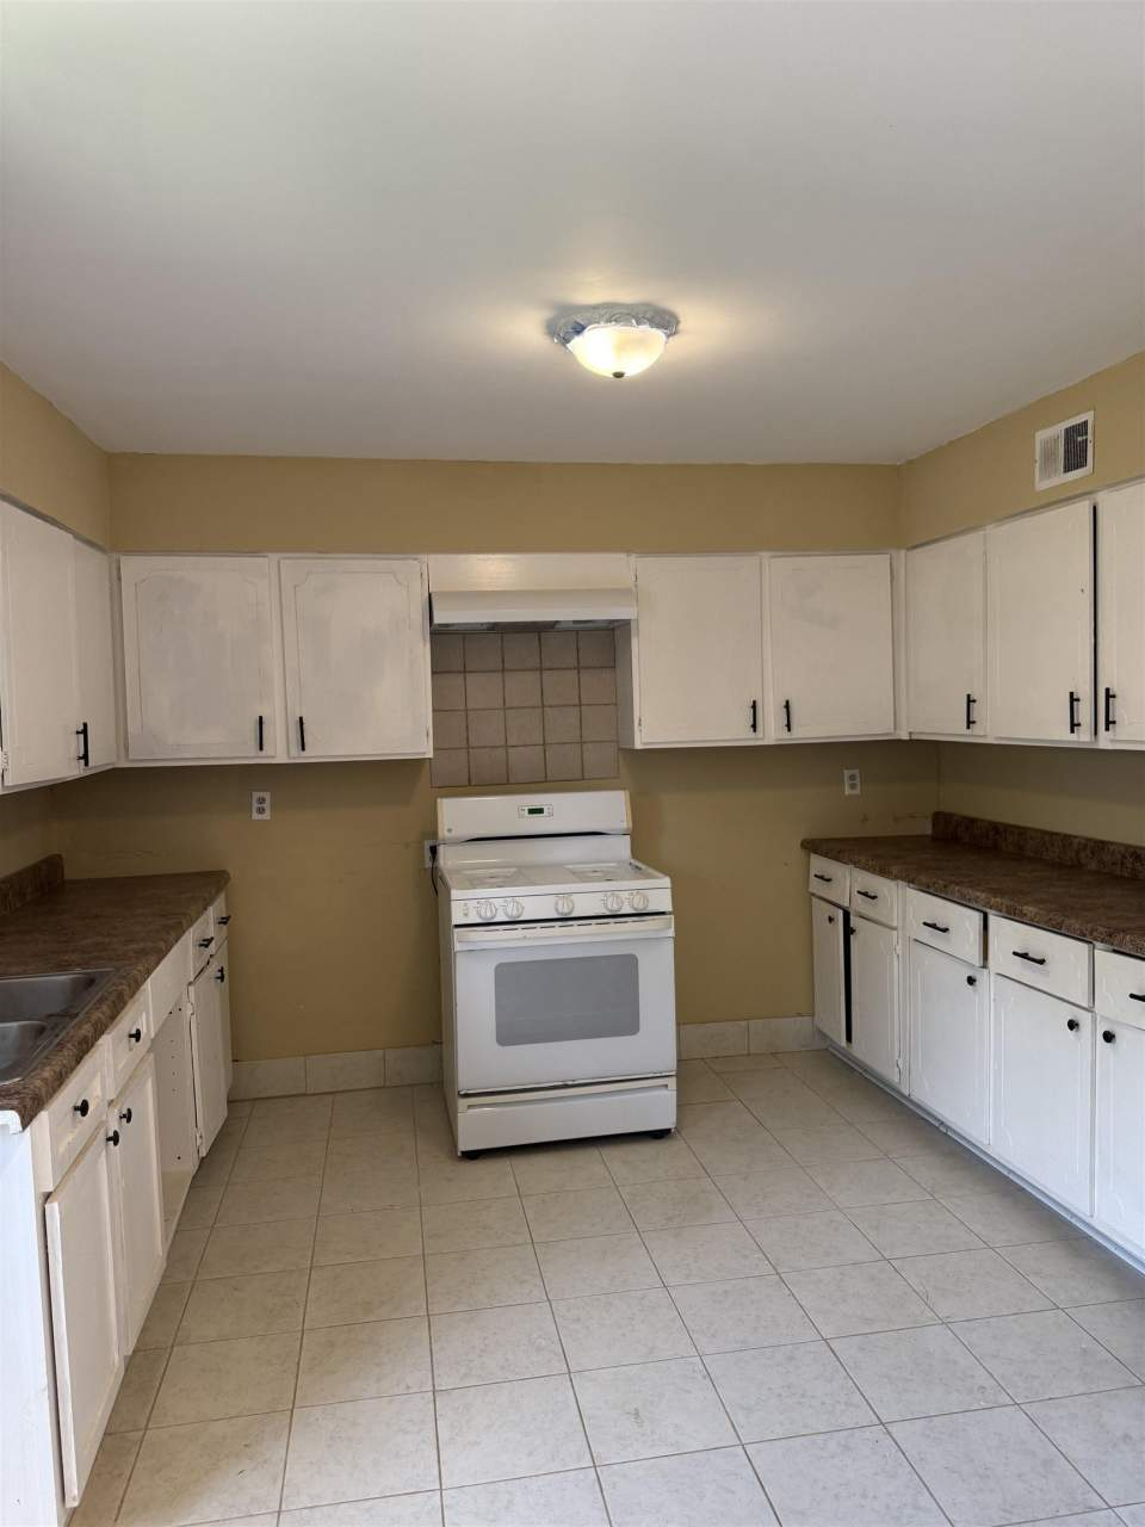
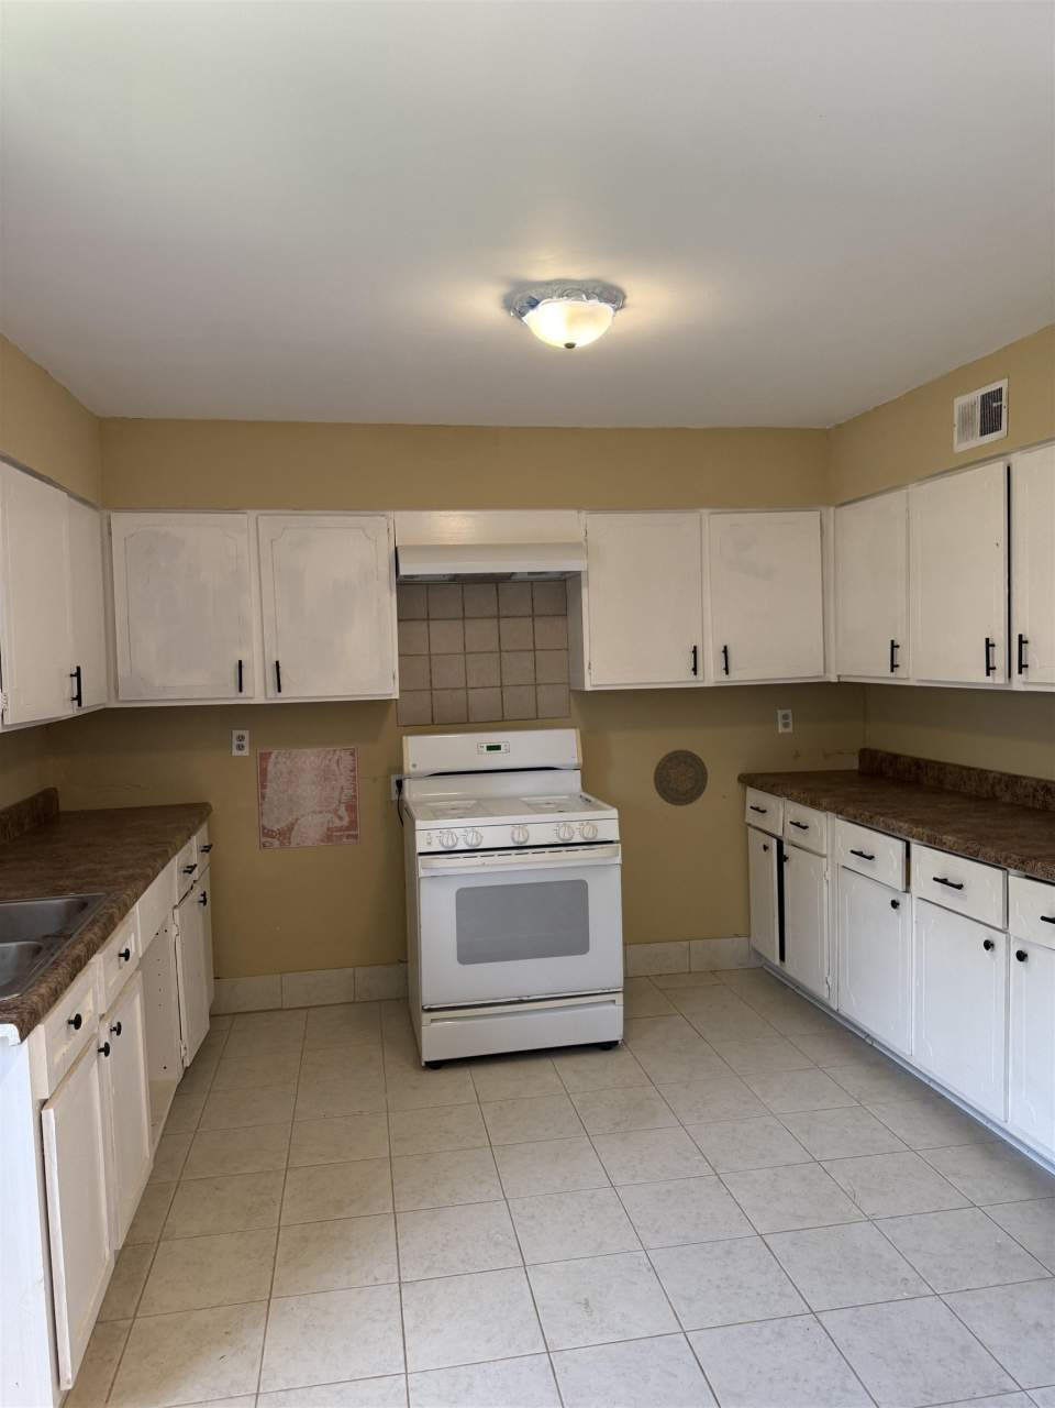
+ wall art [255,745,361,850]
+ decorative plate [653,748,709,807]
